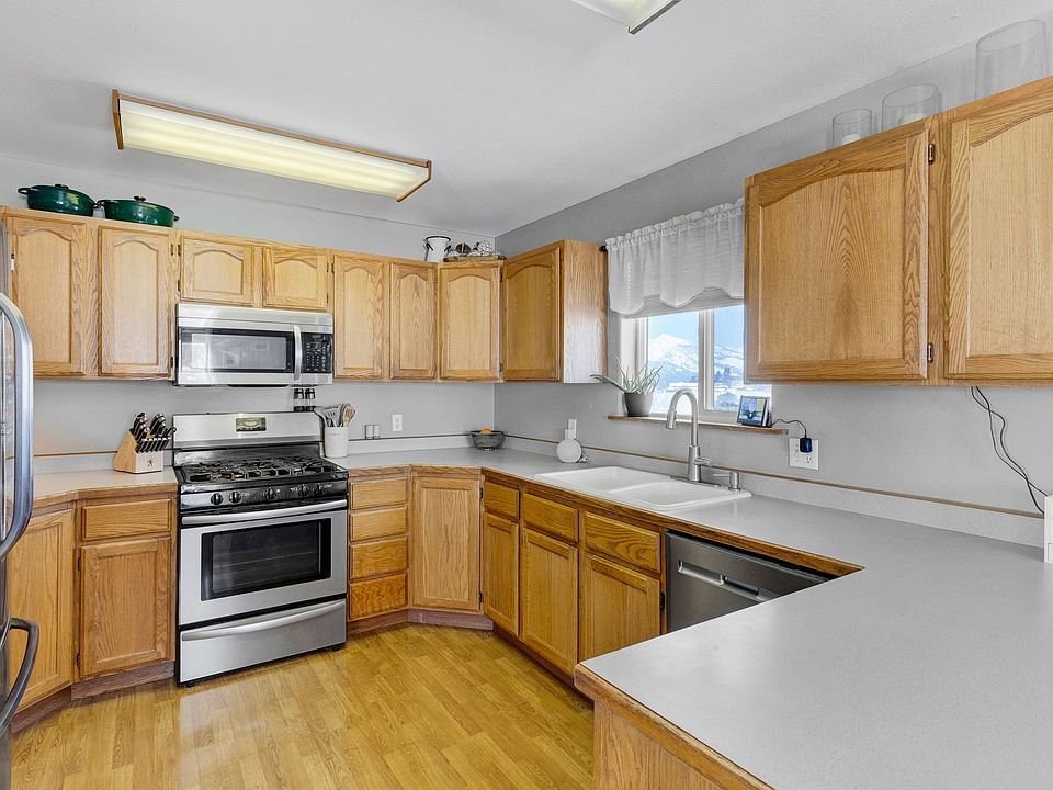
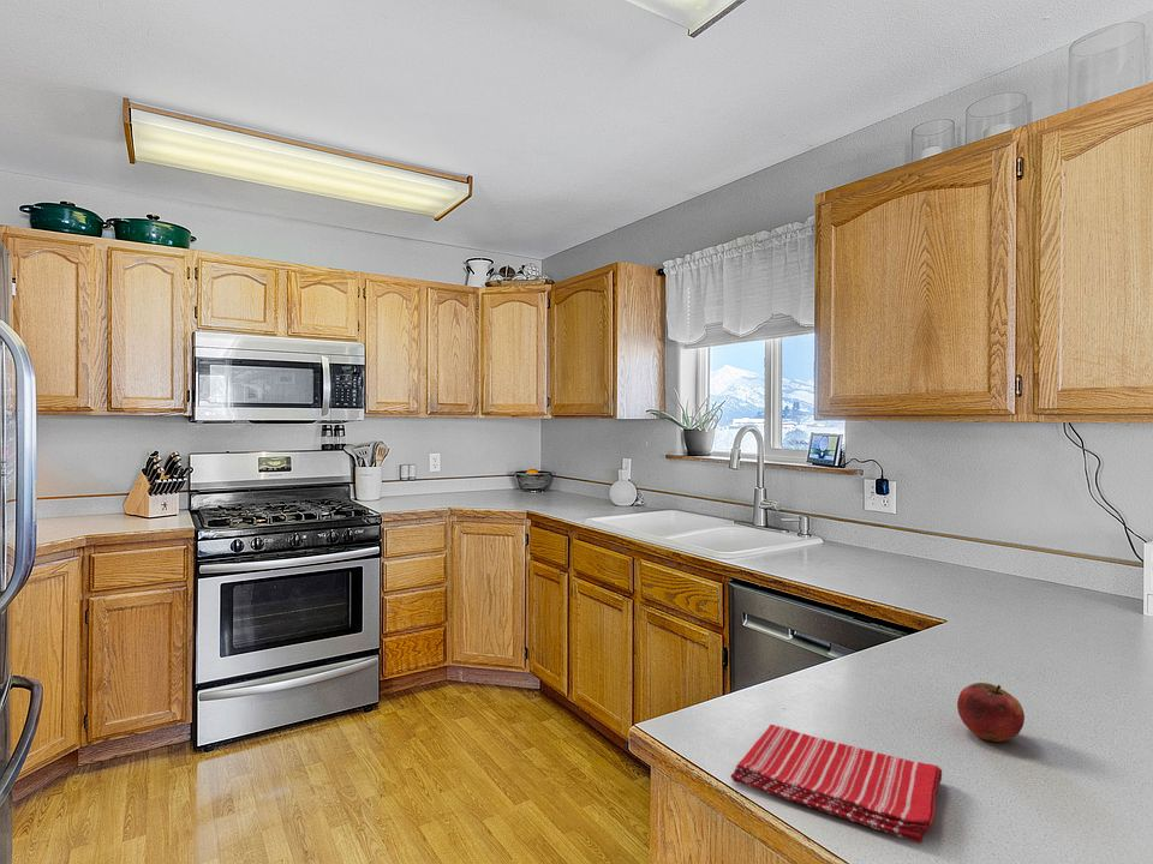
+ fruit [956,682,1026,743]
+ dish towel [730,724,943,845]
